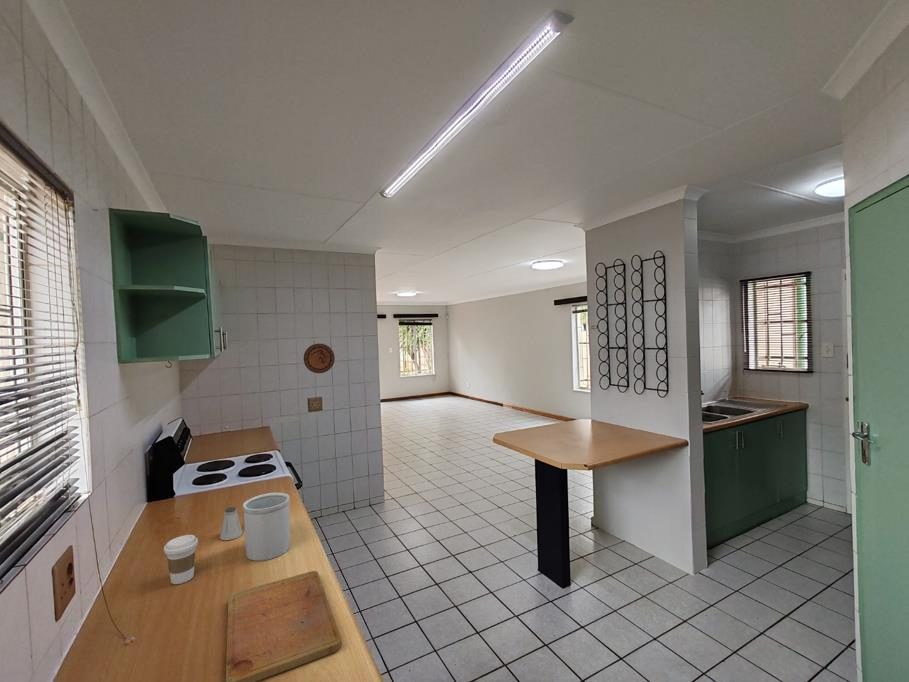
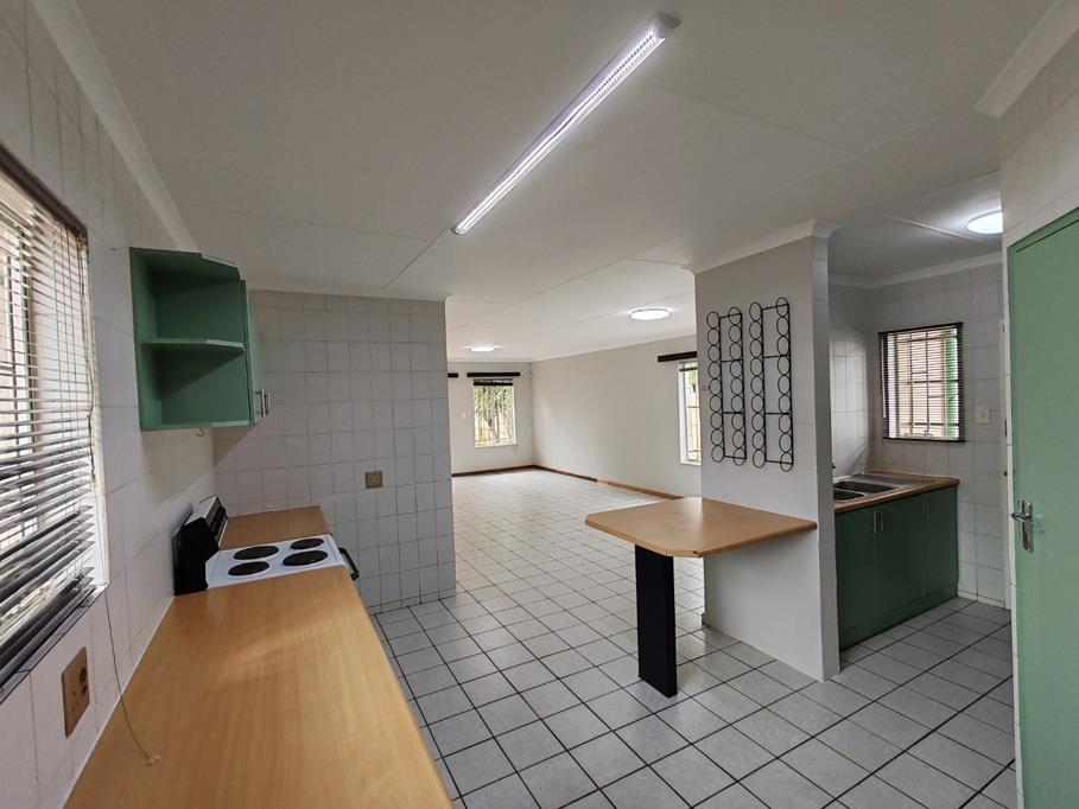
- decorative plate [303,343,336,374]
- saltshaker [219,506,243,541]
- coffee cup [163,534,199,585]
- cutting board [225,570,343,682]
- utensil holder [242,492,291,562]
